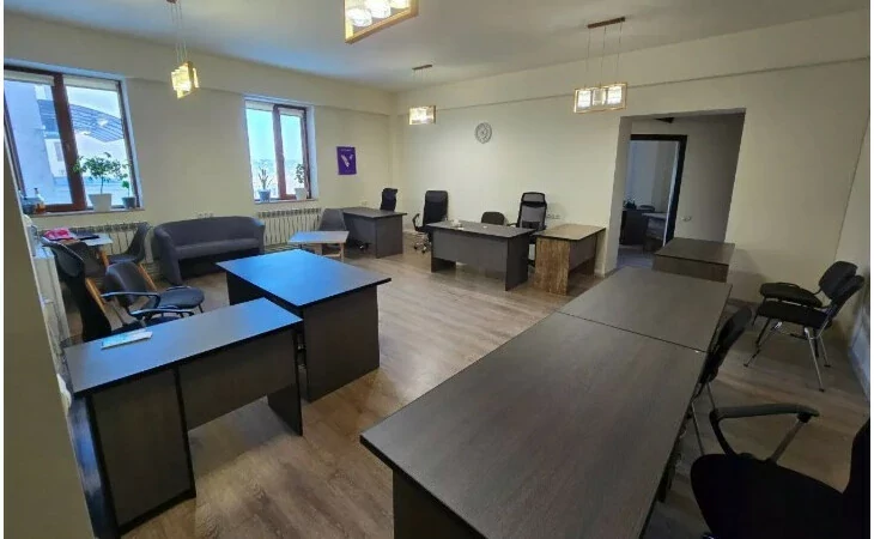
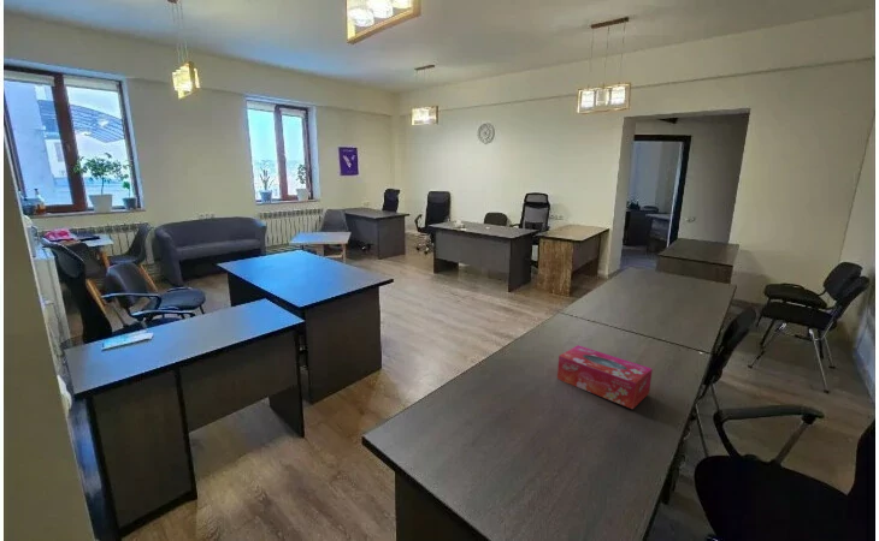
+ tissue box [556,344,654,410]
